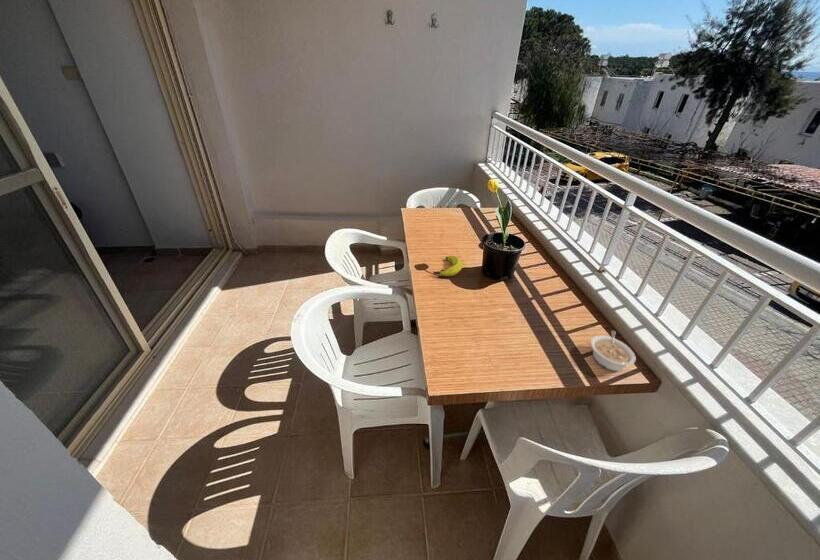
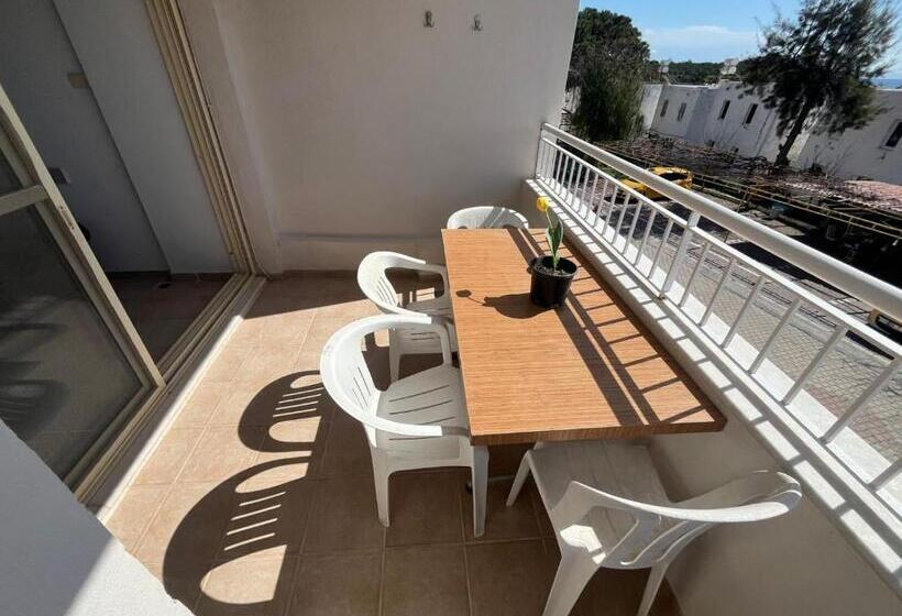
- banana [432,255,464,277]
- legume [590,330,637,372]
